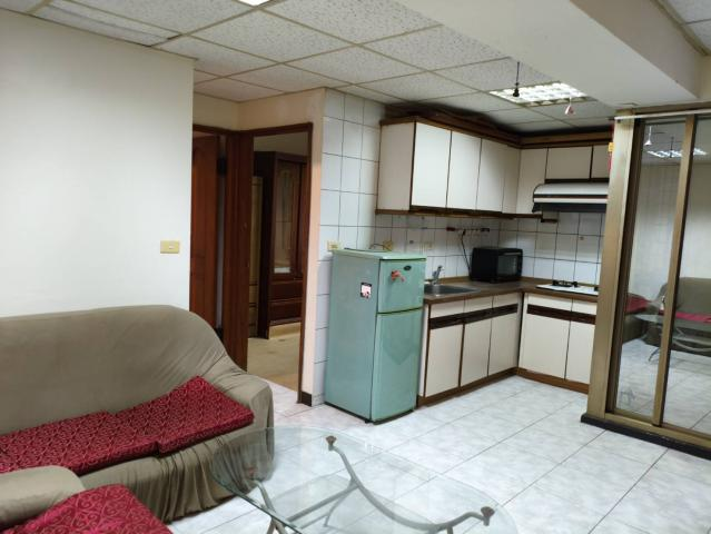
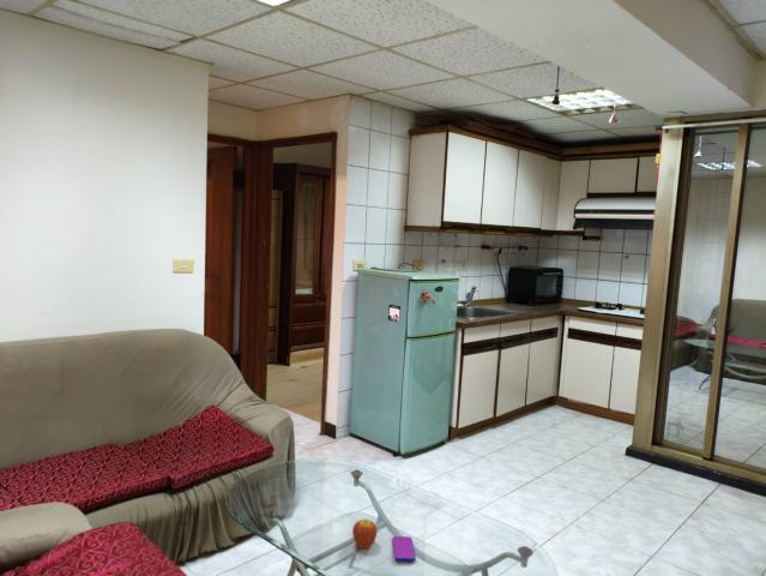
+ smartphone [391,535,417,562]
+ fruit [351,518,378,550]
